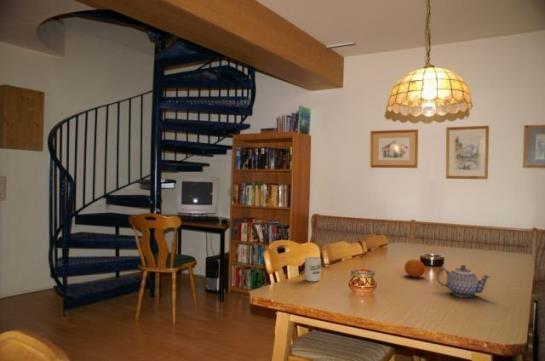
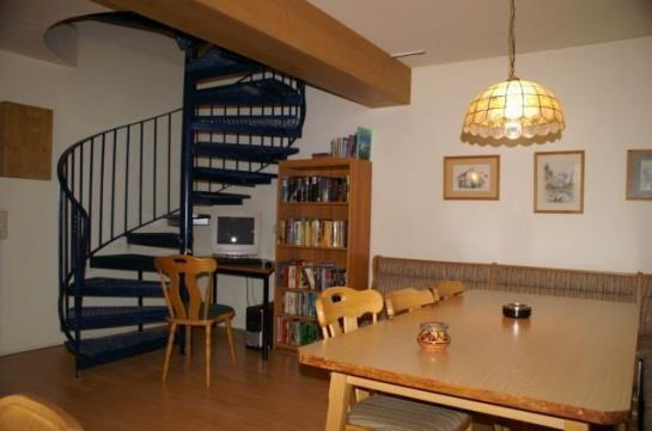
- teapot [436,264,491,298]
- fruit [403,258,426,278]
- cup [304,256,322,283]
